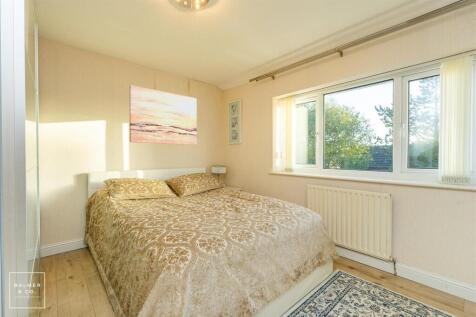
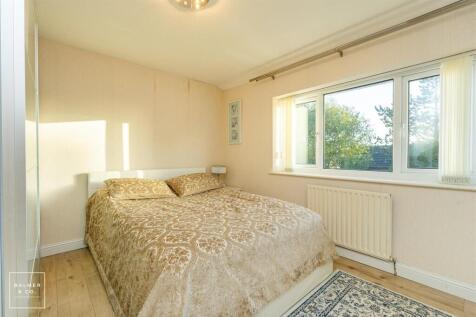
- wall art [129,84,198,146]
